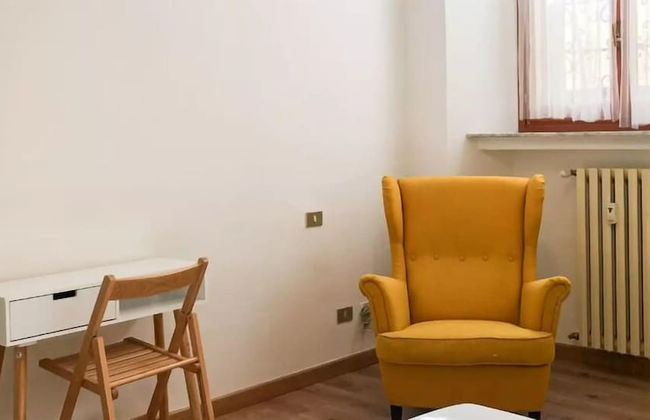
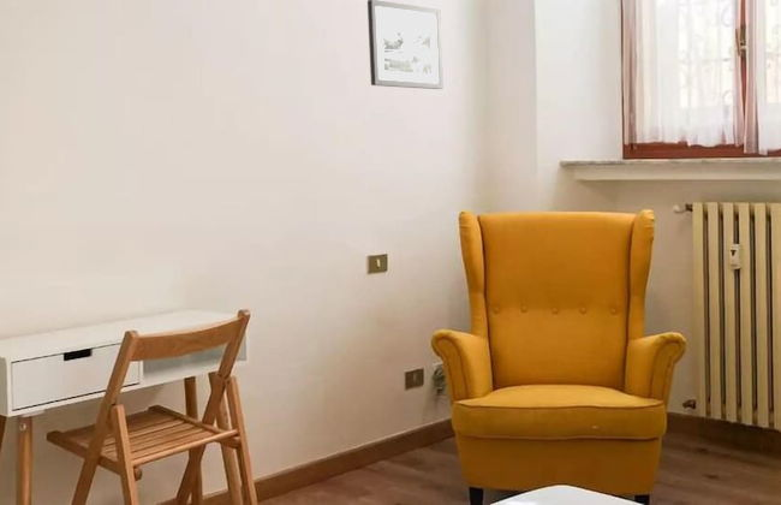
+ picture frame [366,0,445,90]
